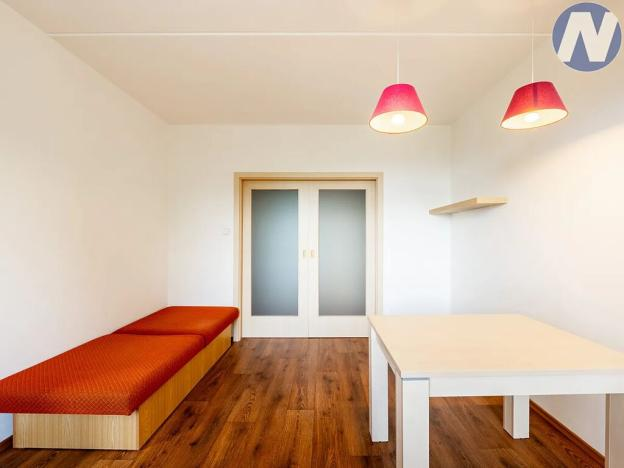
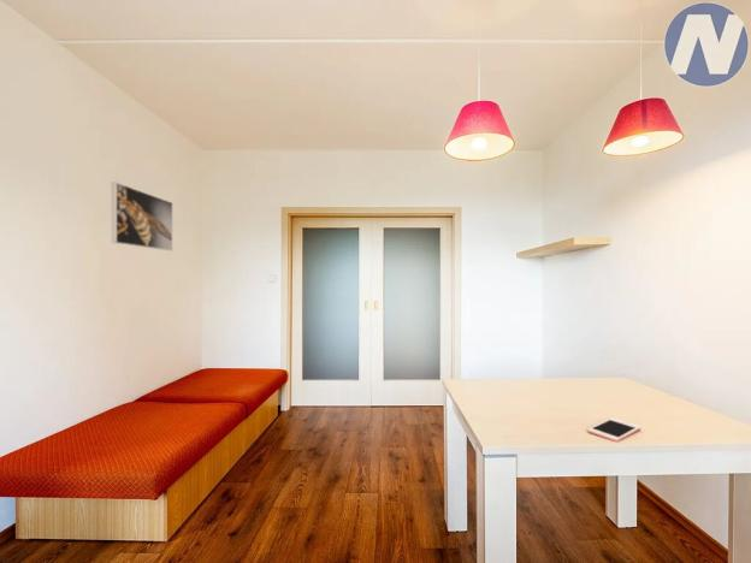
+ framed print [111,180,173,251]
+ cell phone [586,417,641,443]
